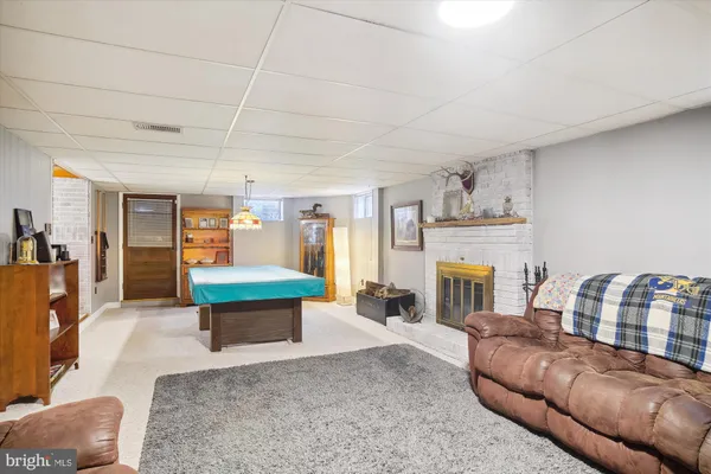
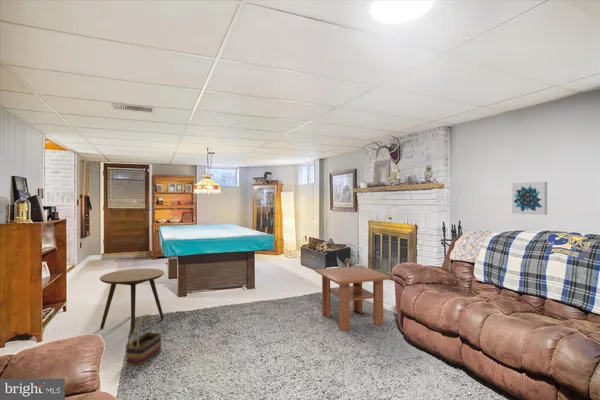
+ coffee table [314,265,392,332]
+ wall art [511,181,548,216]
+ side table [99,267,165,335]
+ basket [125,313,162,367]
